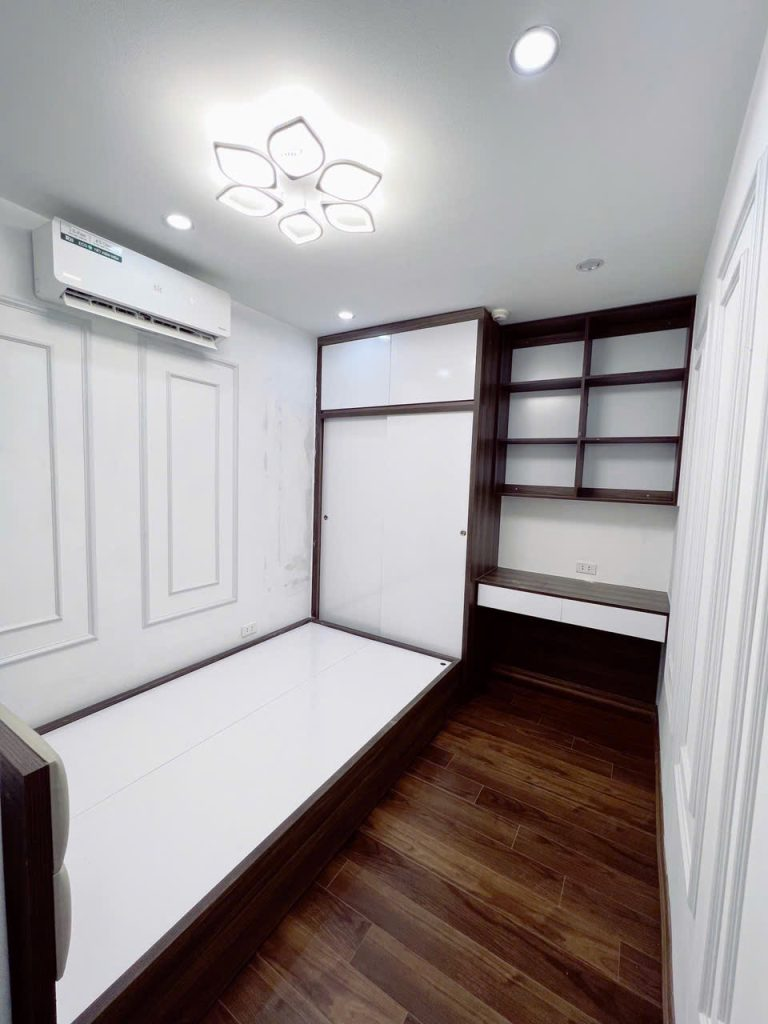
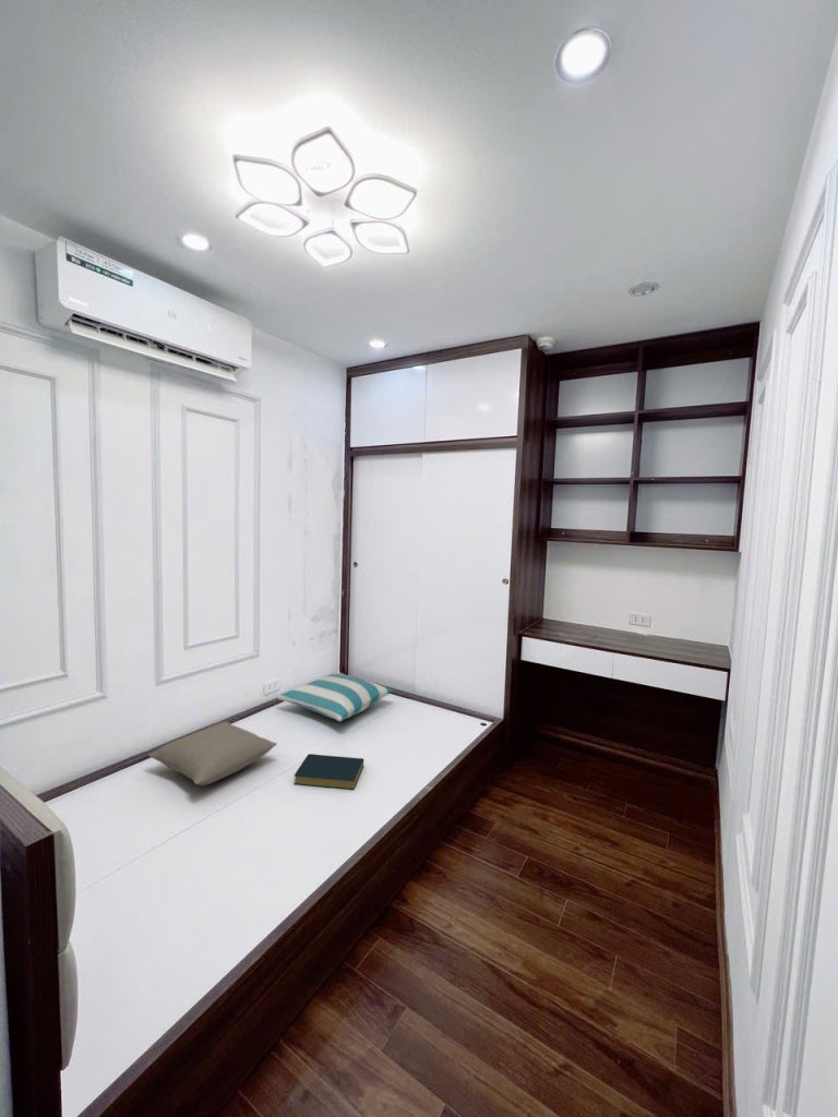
+ hardback book [294,753,364,791]
+ pillow [276,672,394,722]
+ pillow [147,721,278,786]
